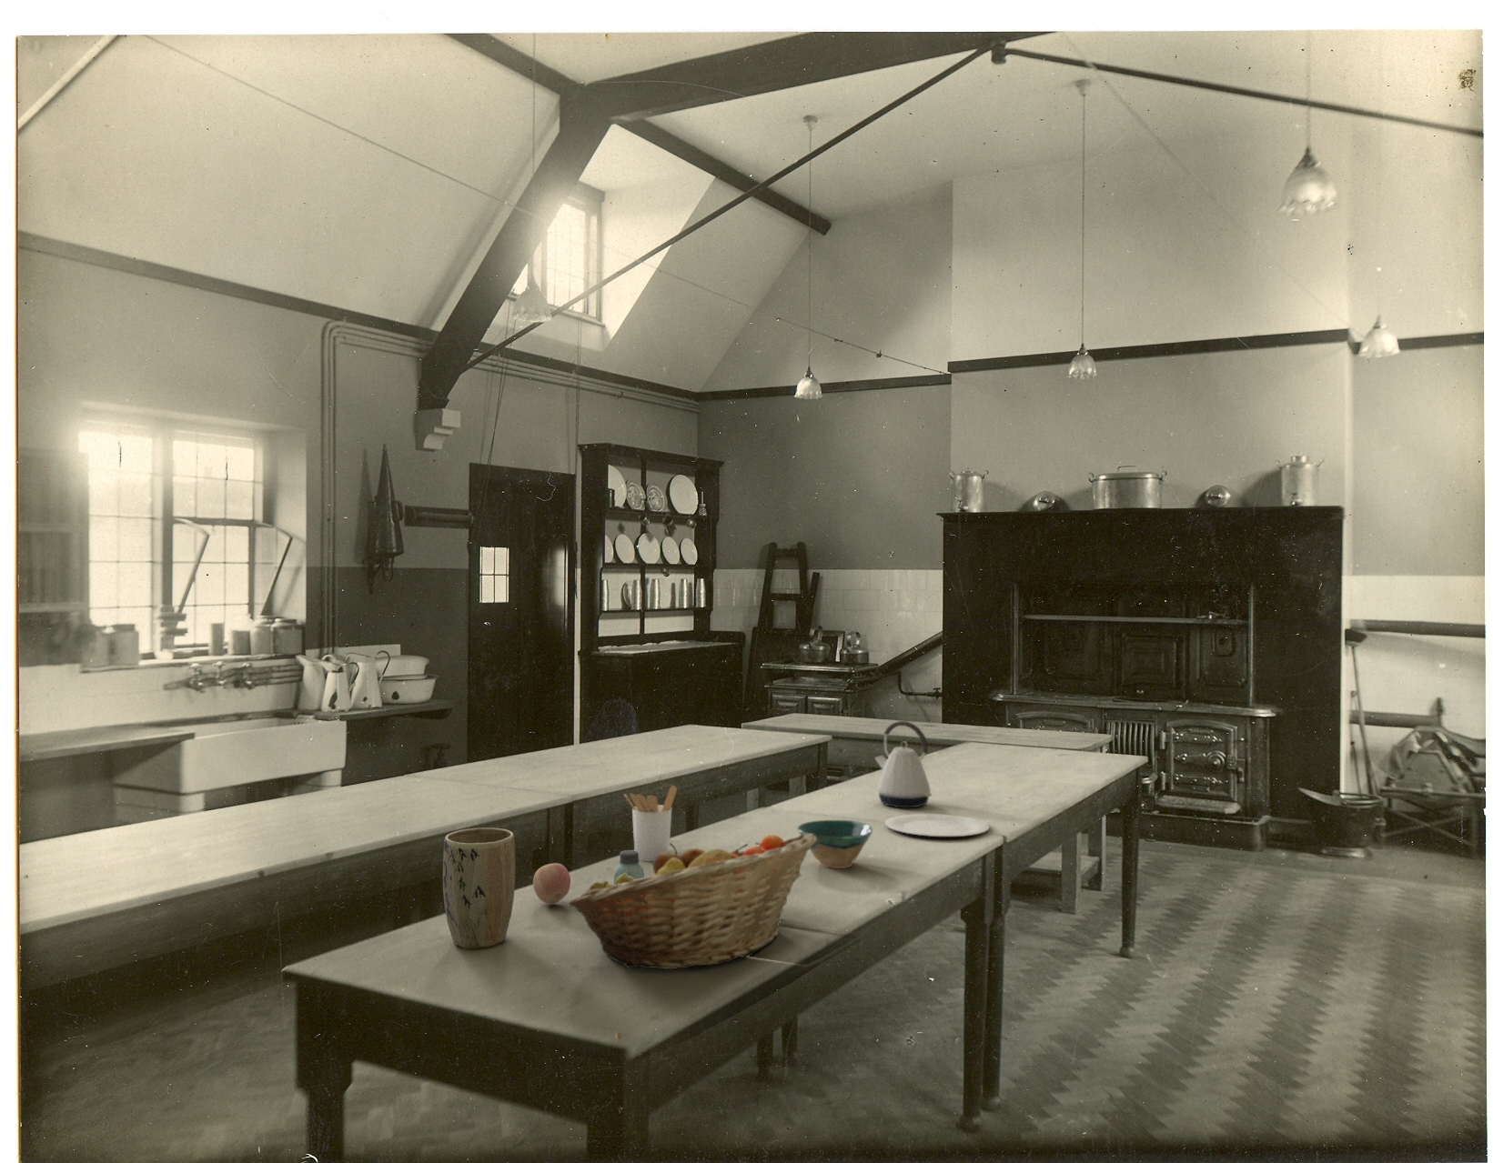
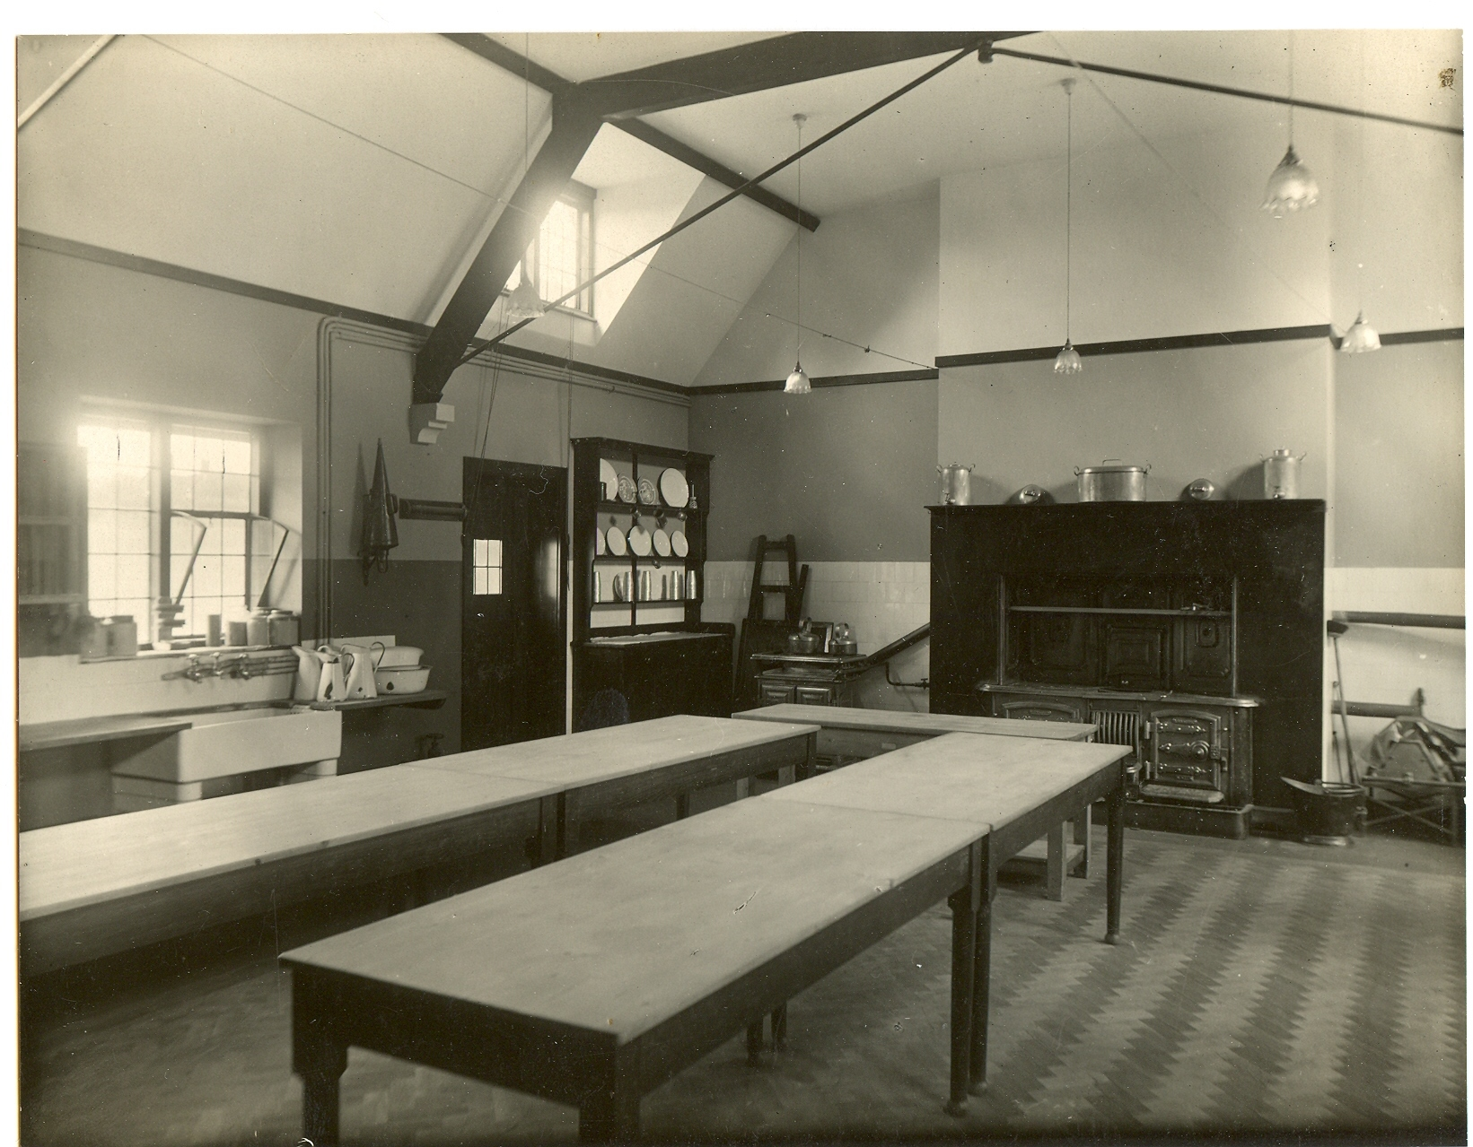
- utensil holder [623,785,677,863]
- plate [885,813,990,837]
- bowl [796,819,874,870]
- saltshaker [613,849,645,884]
- kettle [874,720,933,808]
- apple [532,863,571,905]
- plant pot [442,827,516,949]
- fruit basket [567,833,817,970]
